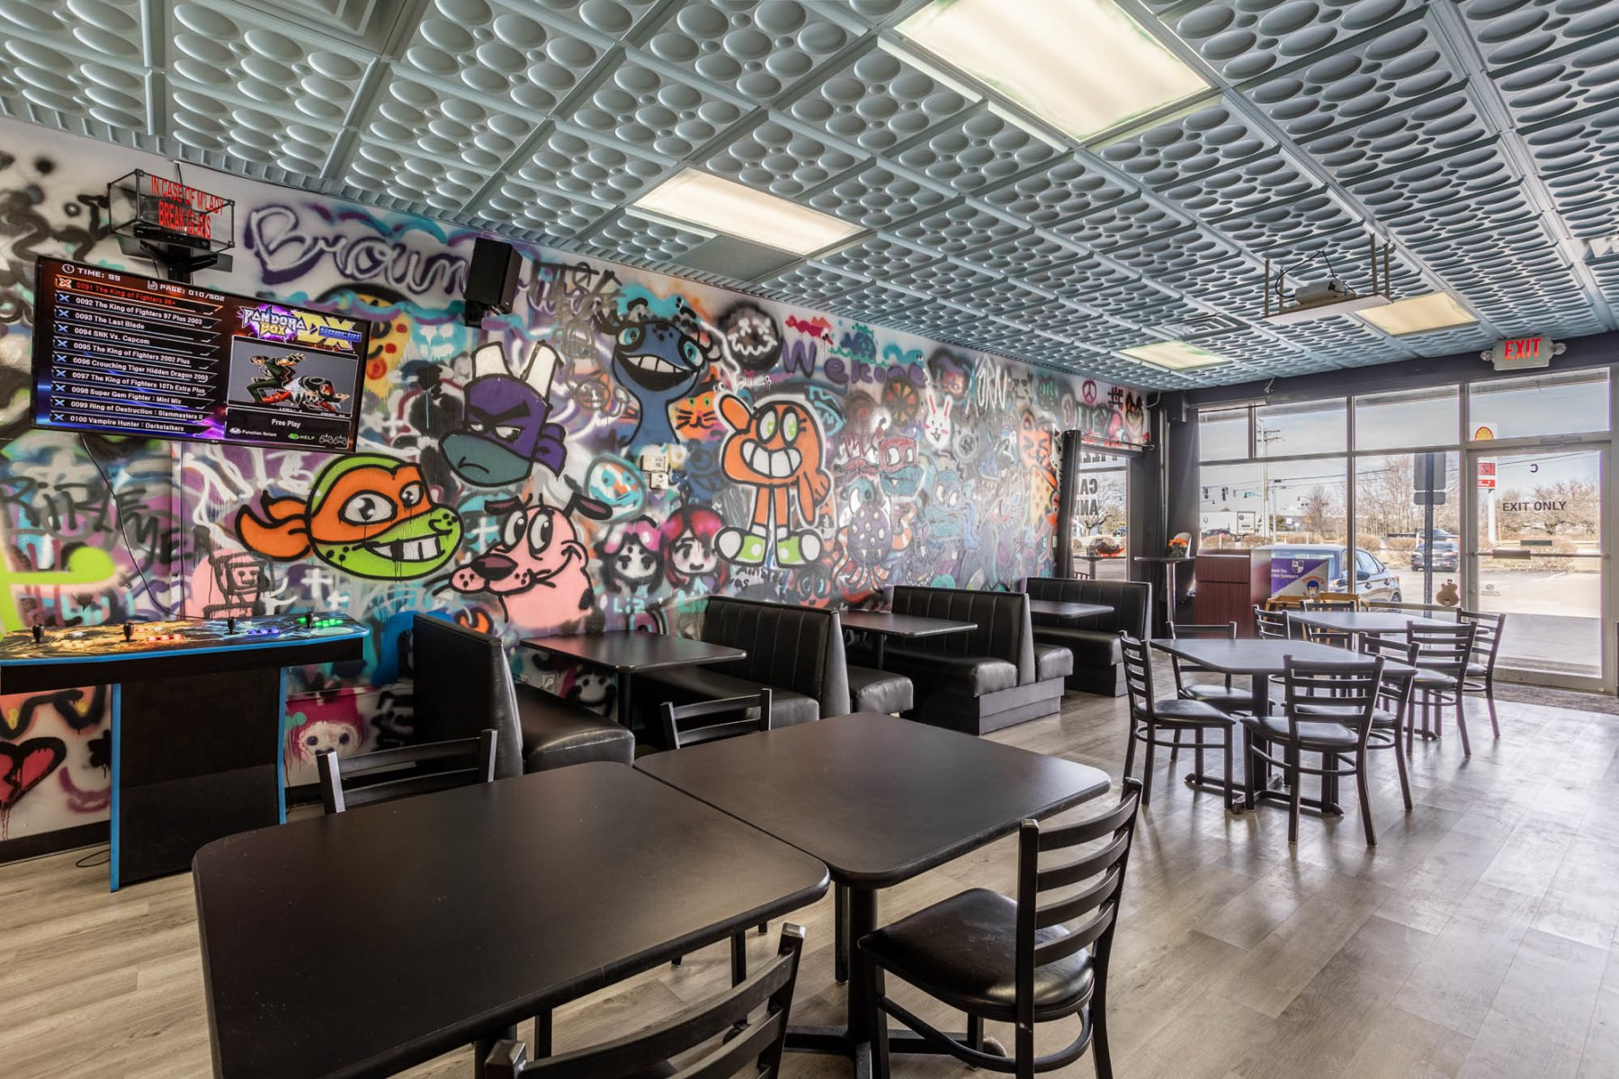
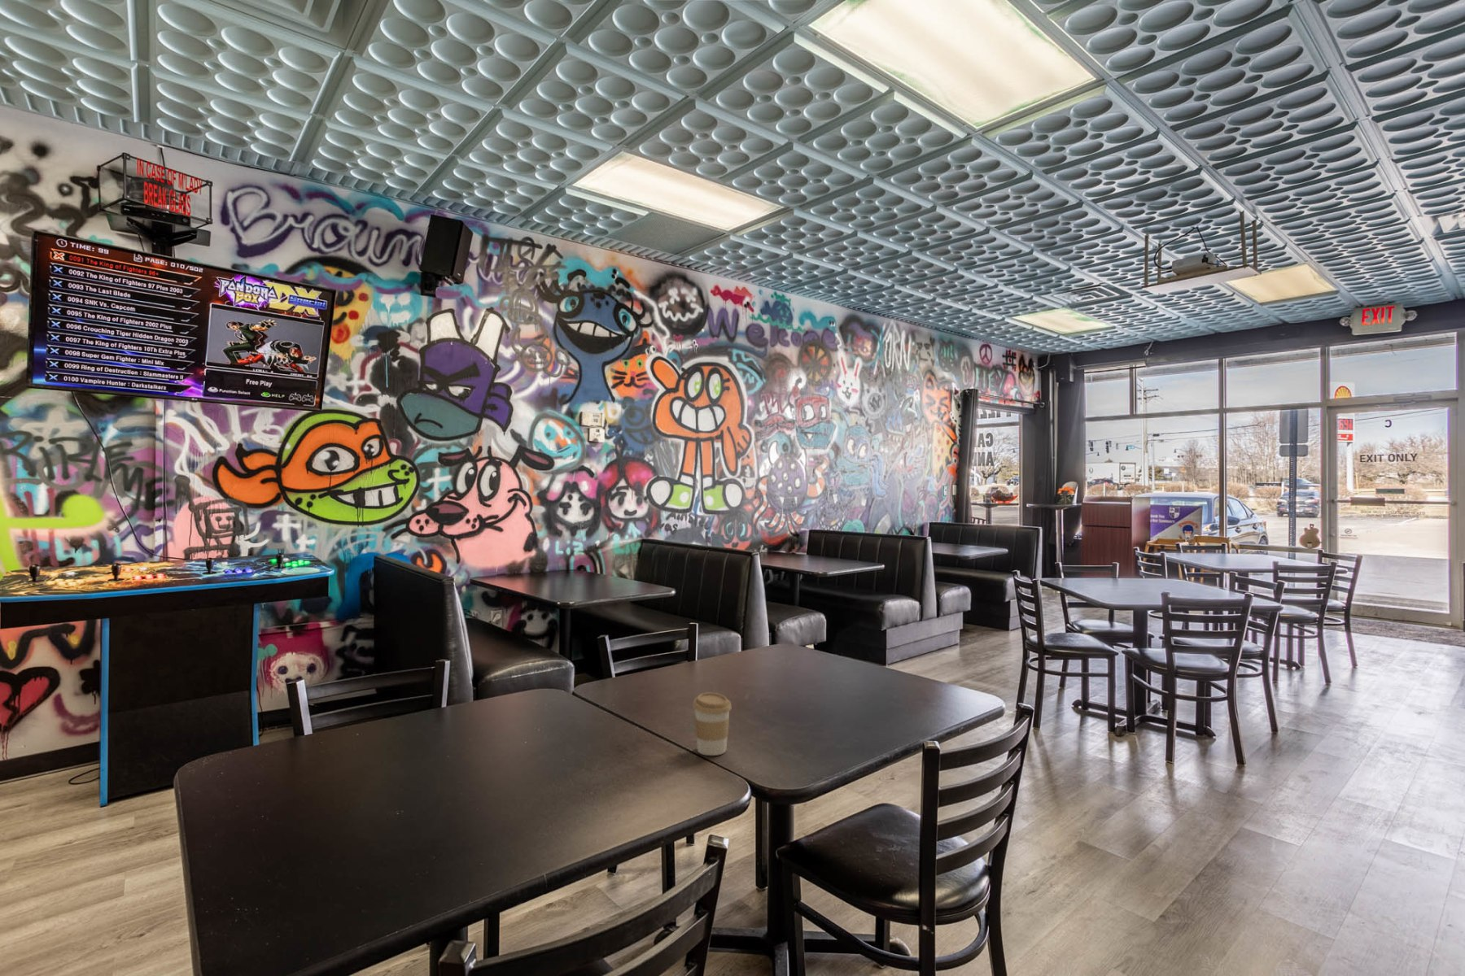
+ coffee cup [692,692,732,756]
